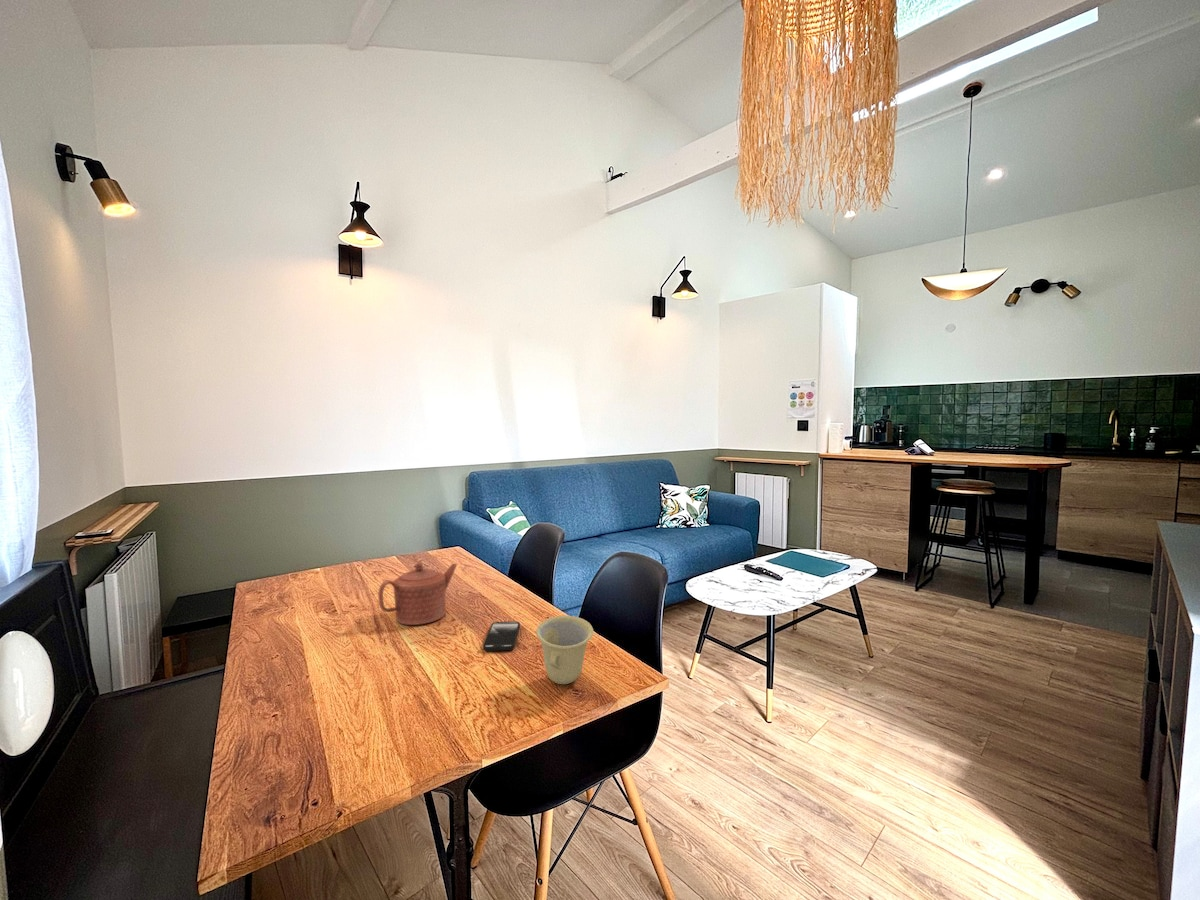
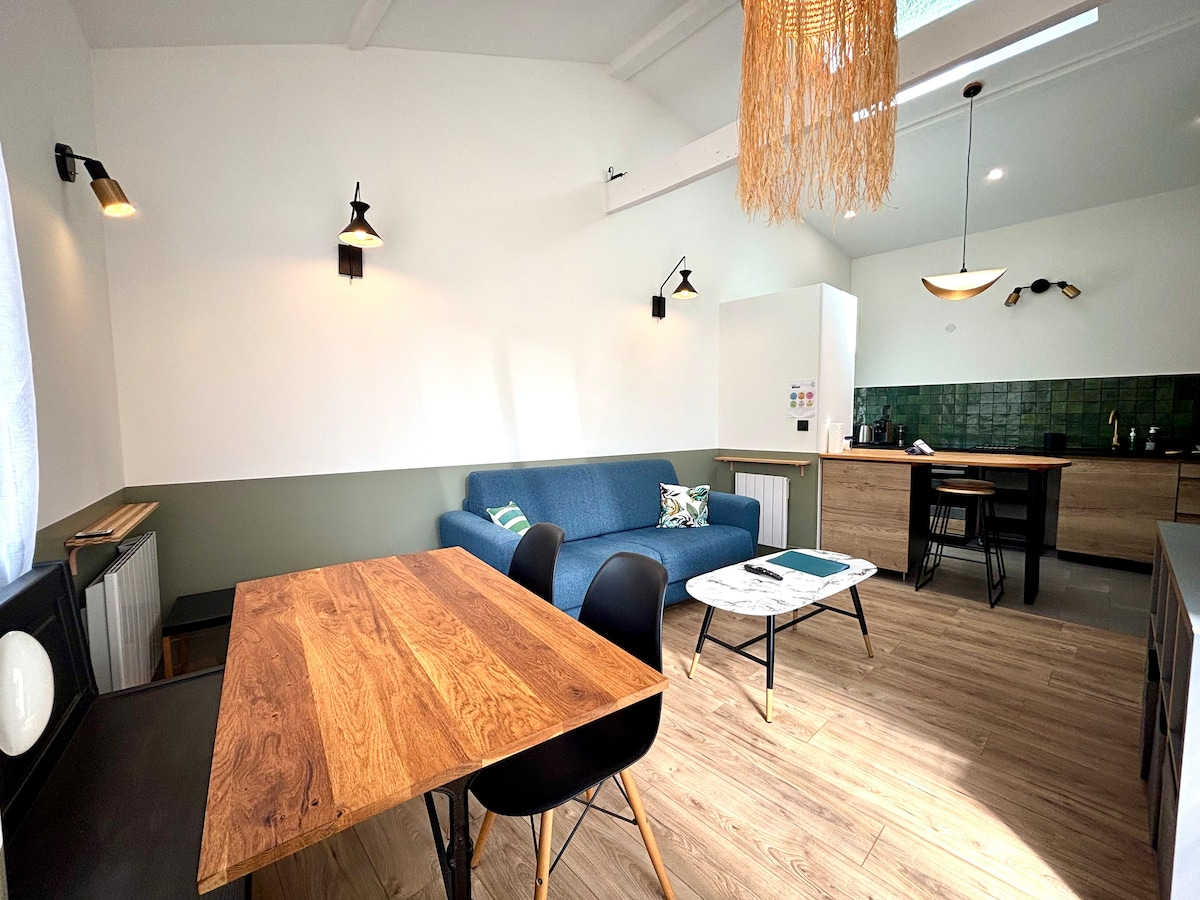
- teapot [377,561,458,626]
- smartphone [482,621,521,652]
- cup [535,615,594,685]
